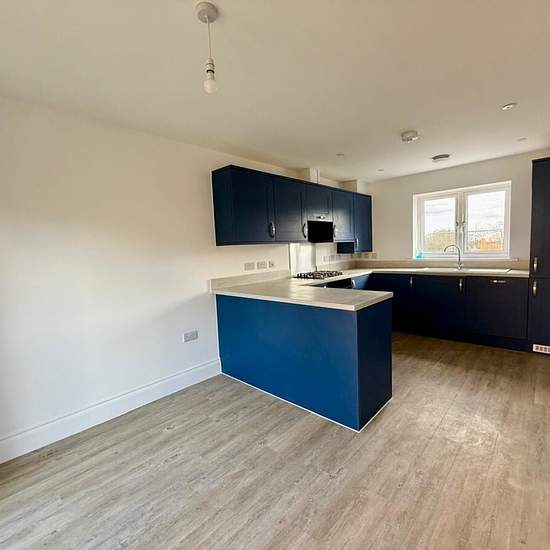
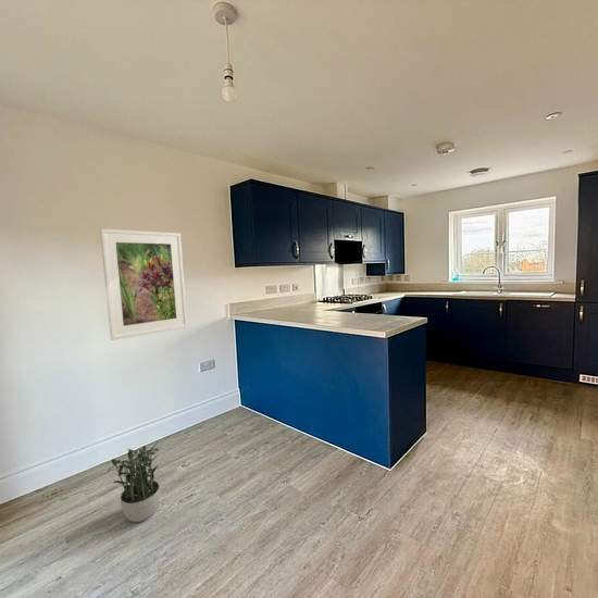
+ potted plant [107,440,161,523]
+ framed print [99,228,188,341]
